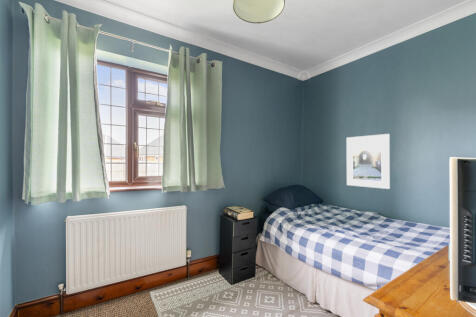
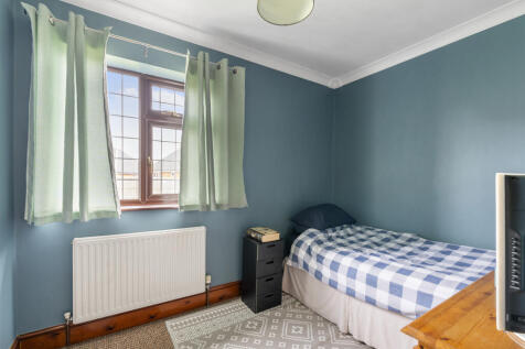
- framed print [346,133,391,190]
